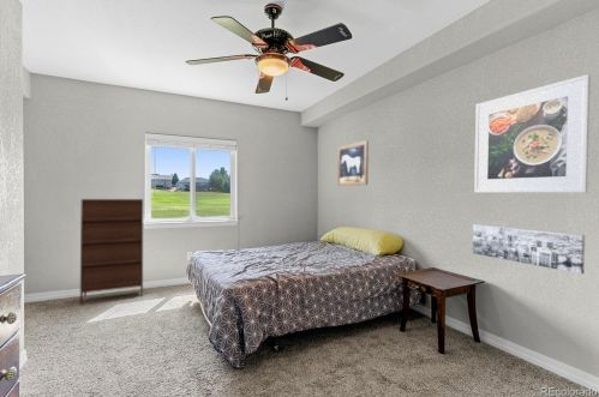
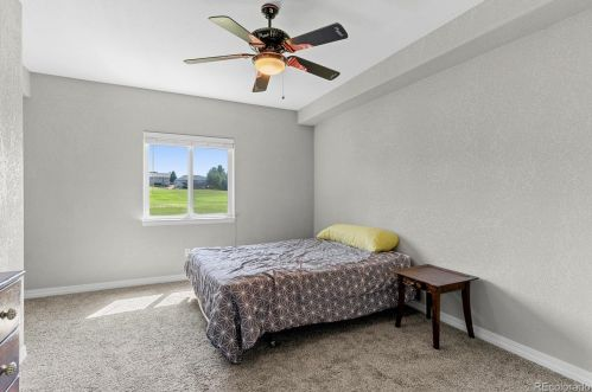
- wall art [472,223,586,275]
- shoe cabinet [79,198,144,305]
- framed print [473,73,592,194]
- wall art [336,139,370,187]
